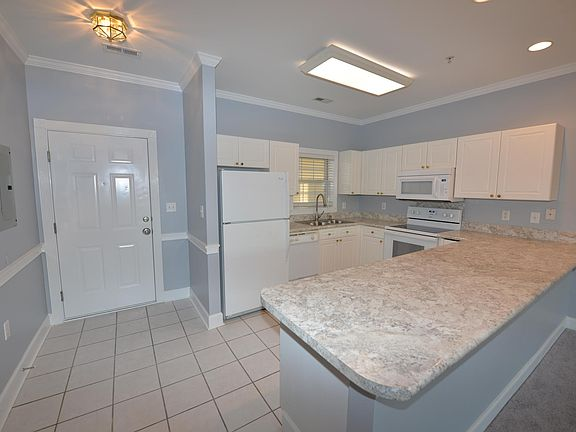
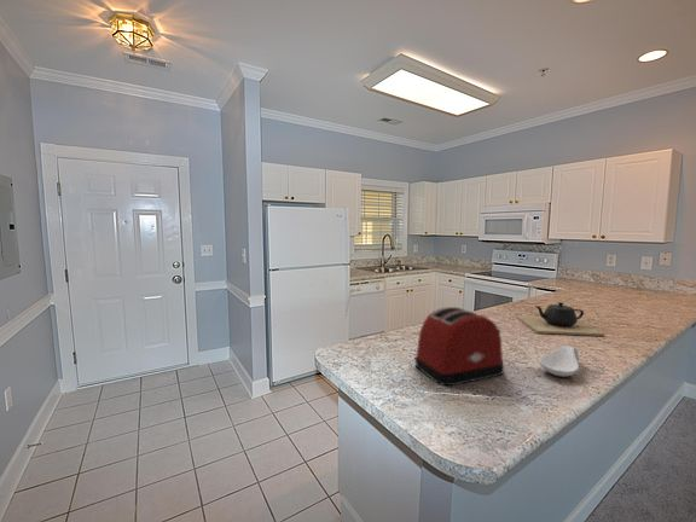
+ teapot [516,301,605,337]
+ toaster [413,306,505,387]
+ spoon rest [538,344,580,378]
